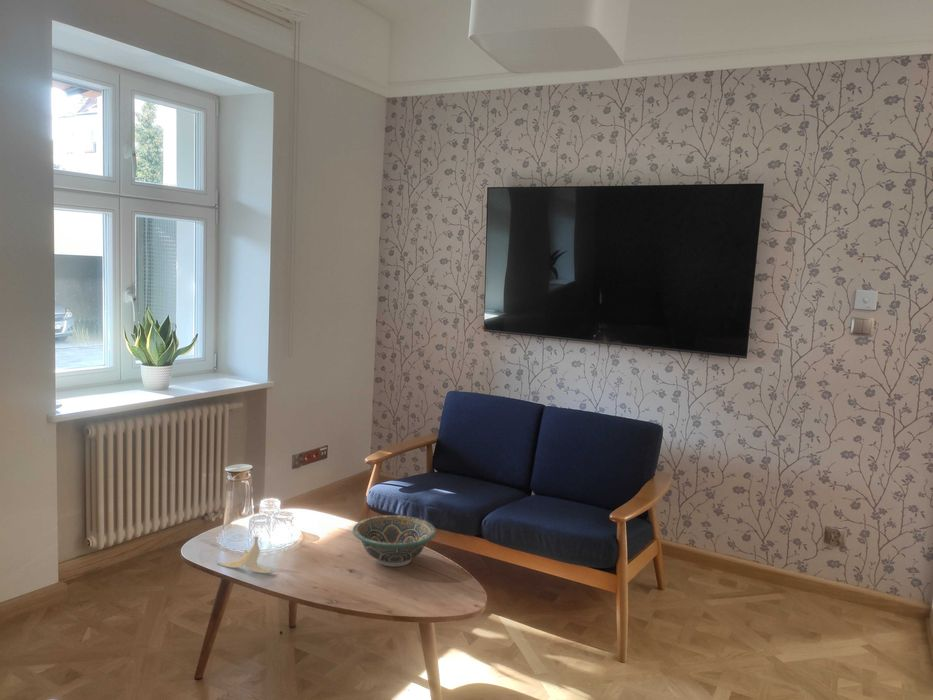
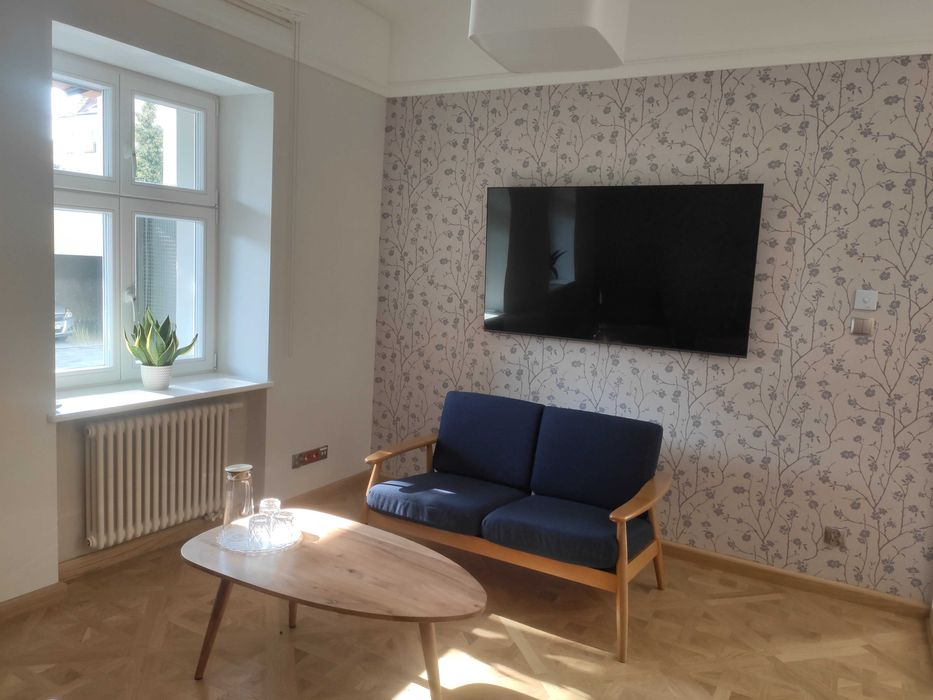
- banana peel [216,536,276,574]
- bowl [352,514,437,568]
